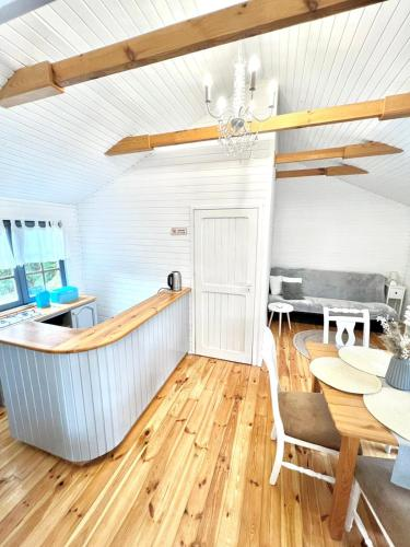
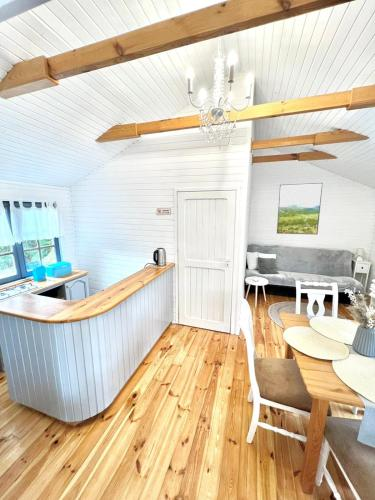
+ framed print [276,182,324,235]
